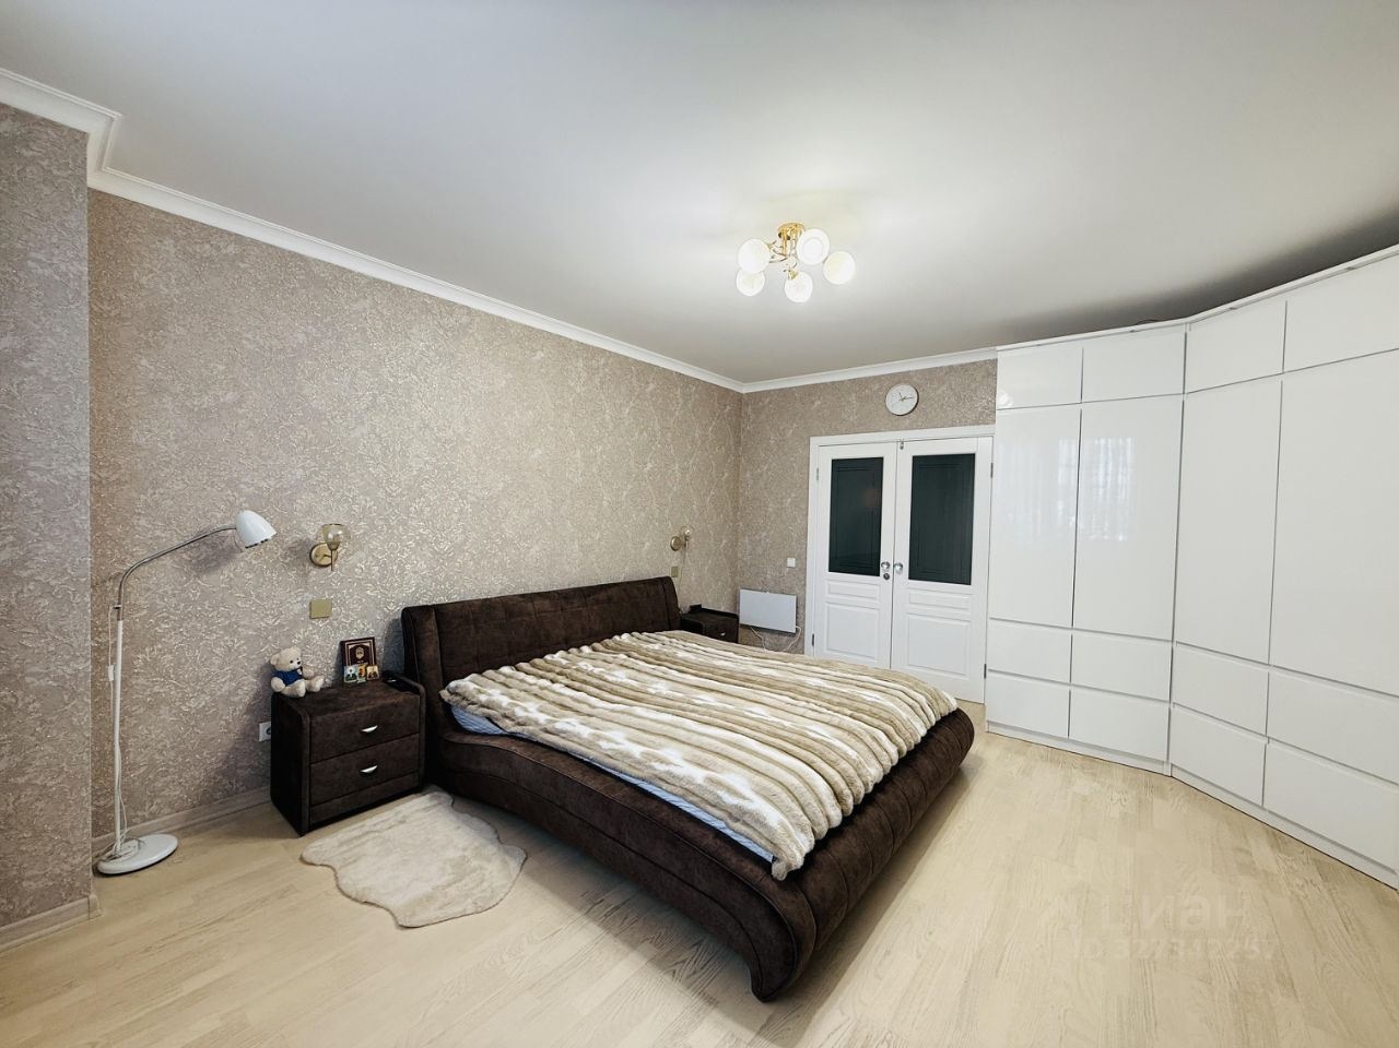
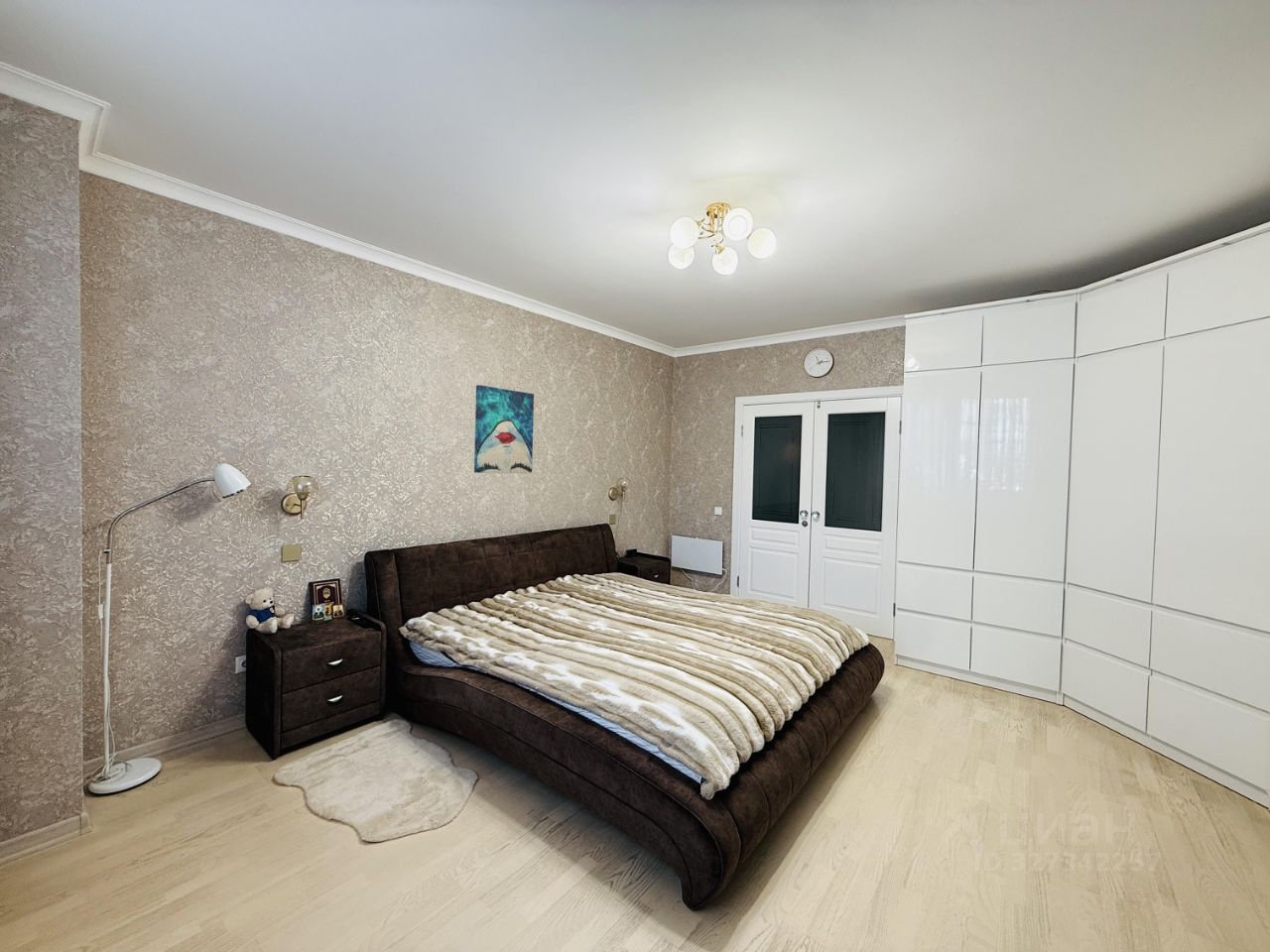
+ wall art [473,384,535,474]
